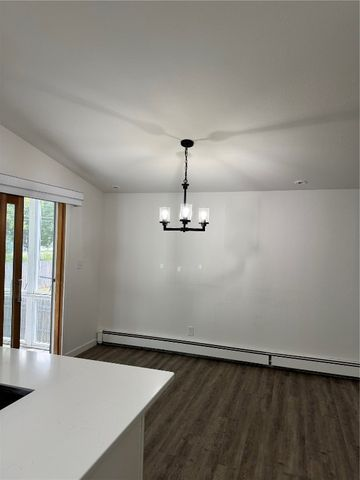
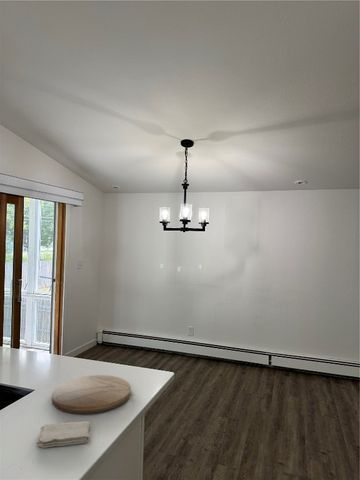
+ washcloth [35,420,91,448]
+ cutting board [51,374,132,415]
